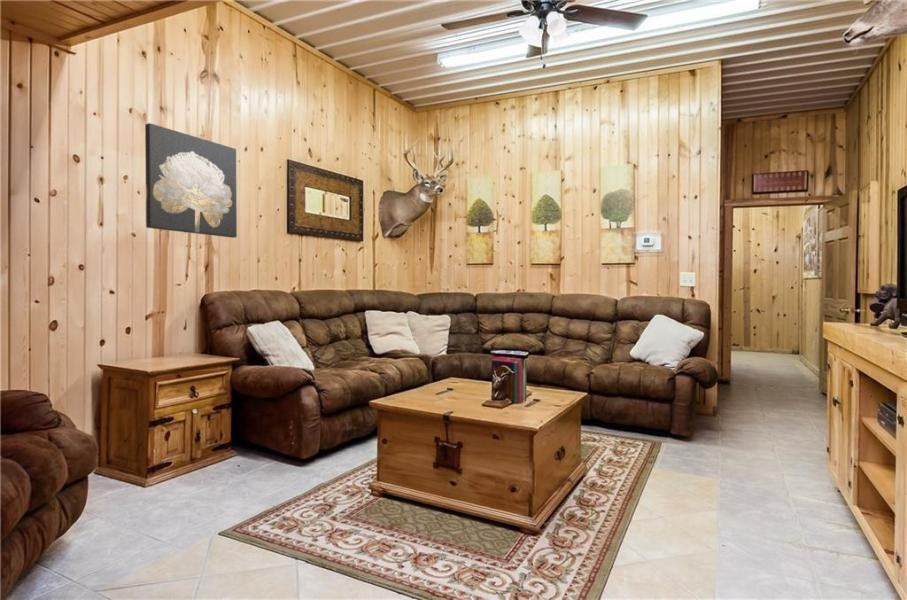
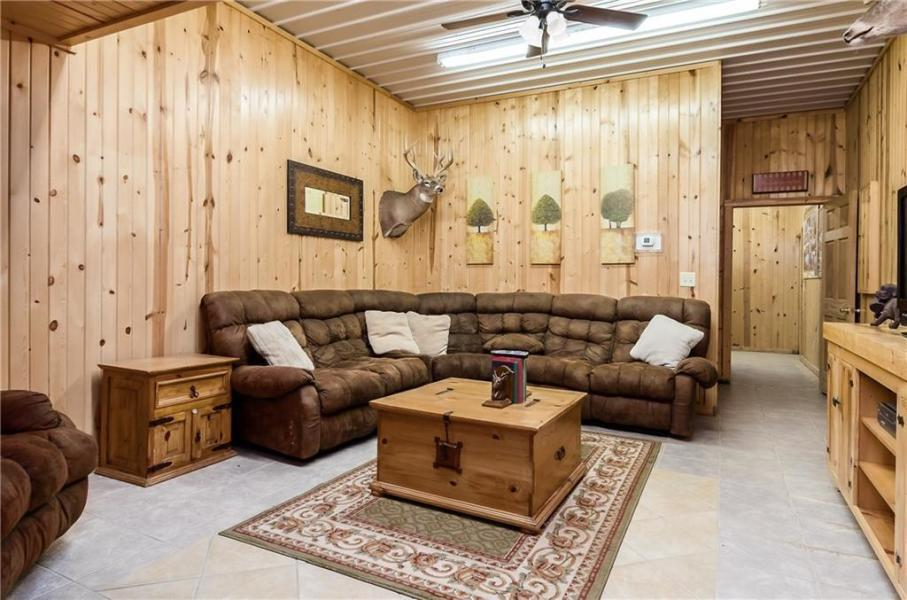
- wall art [144,122,238,239]
